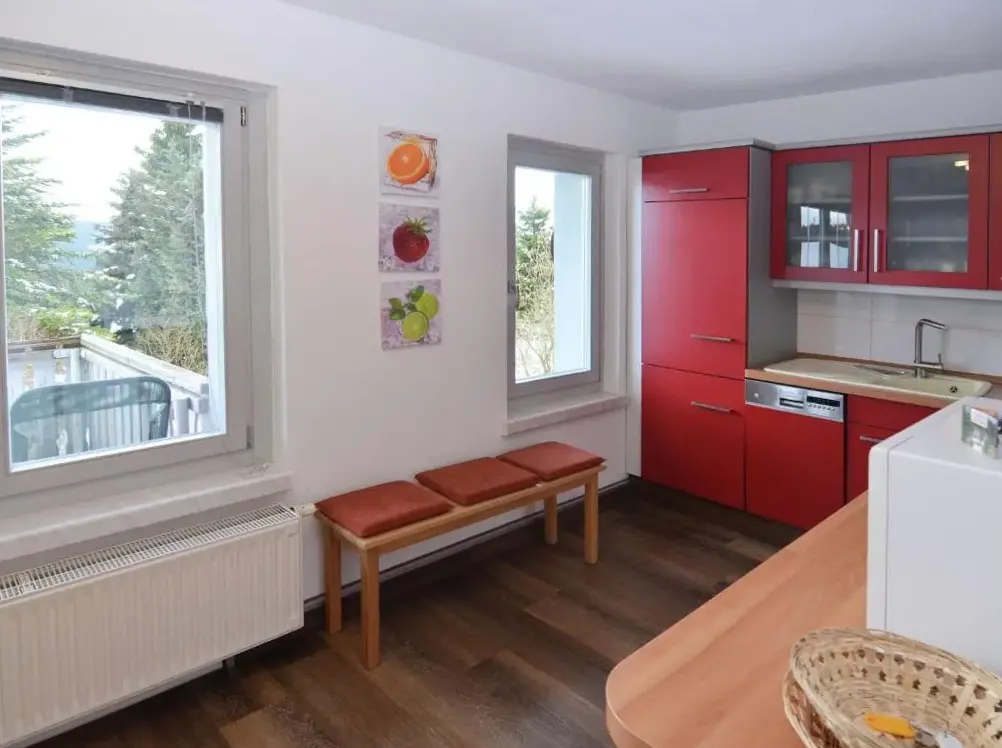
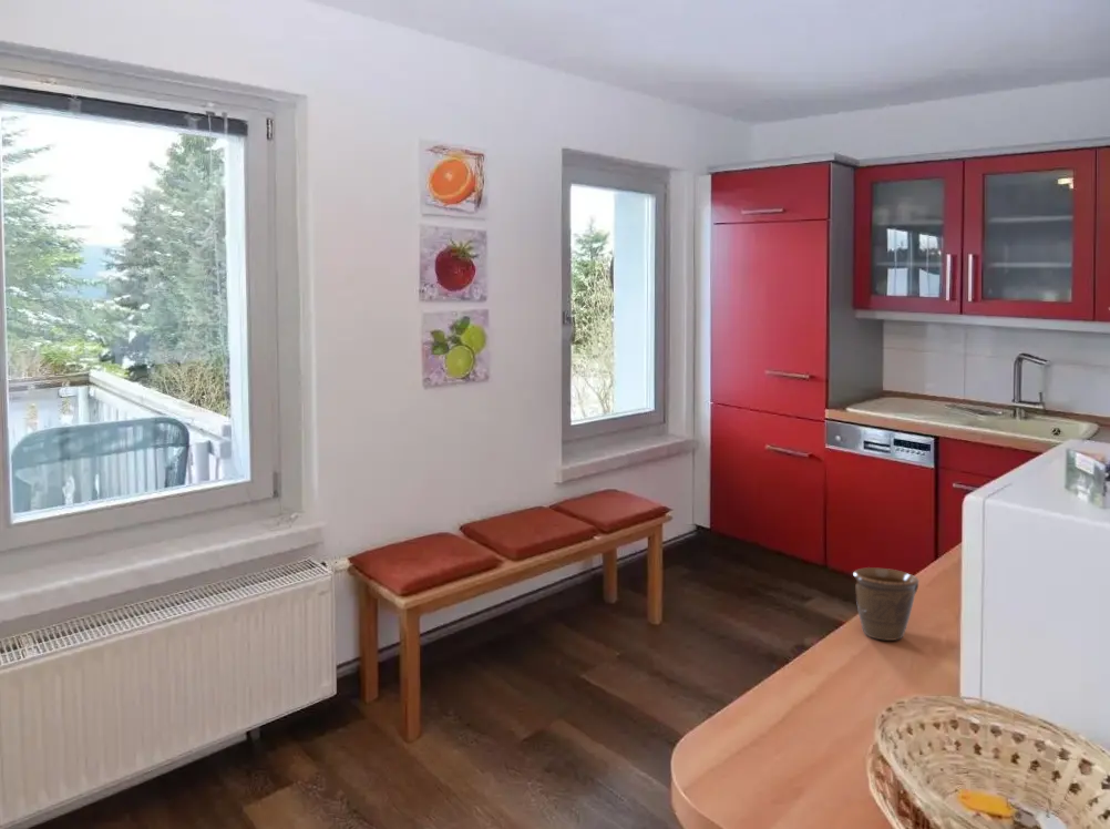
+ mug [852,566,921,642]
